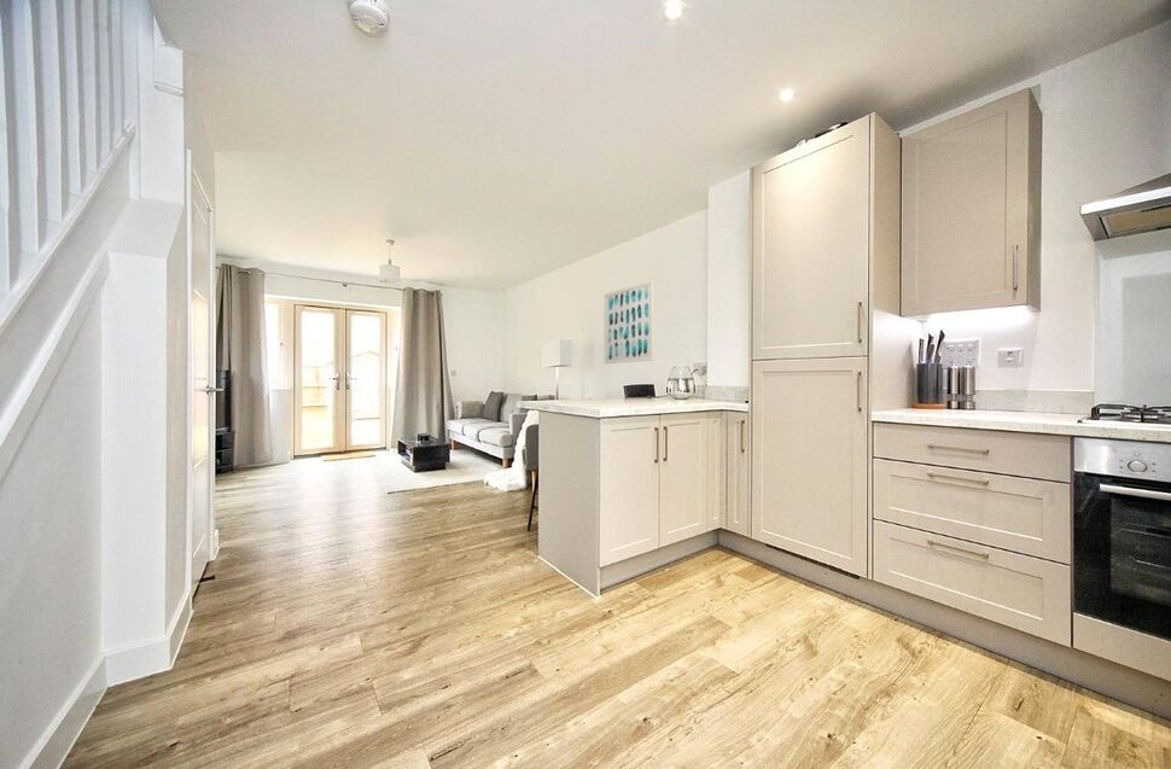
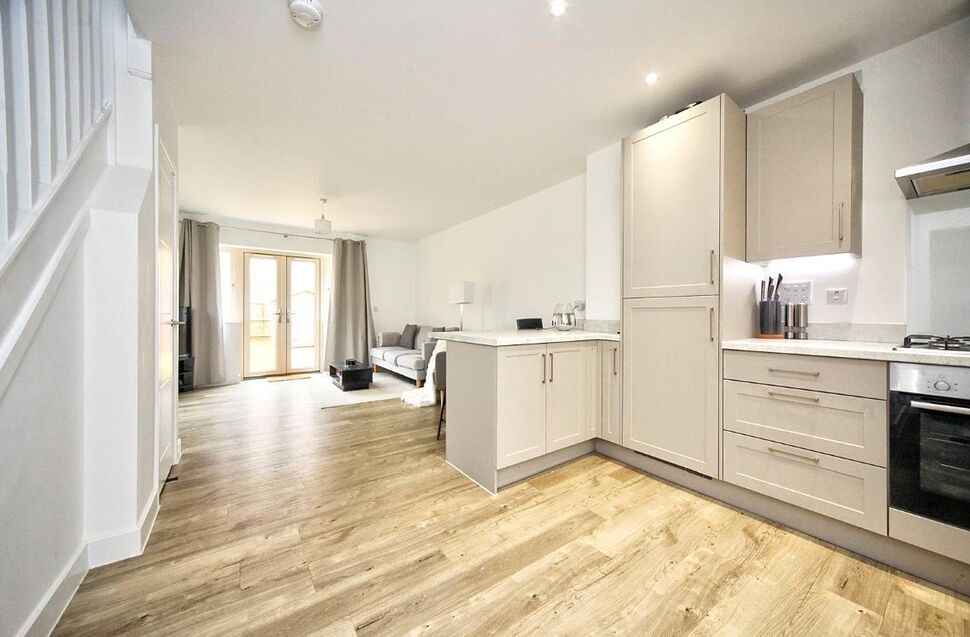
- wall art [604,279,654,365]
